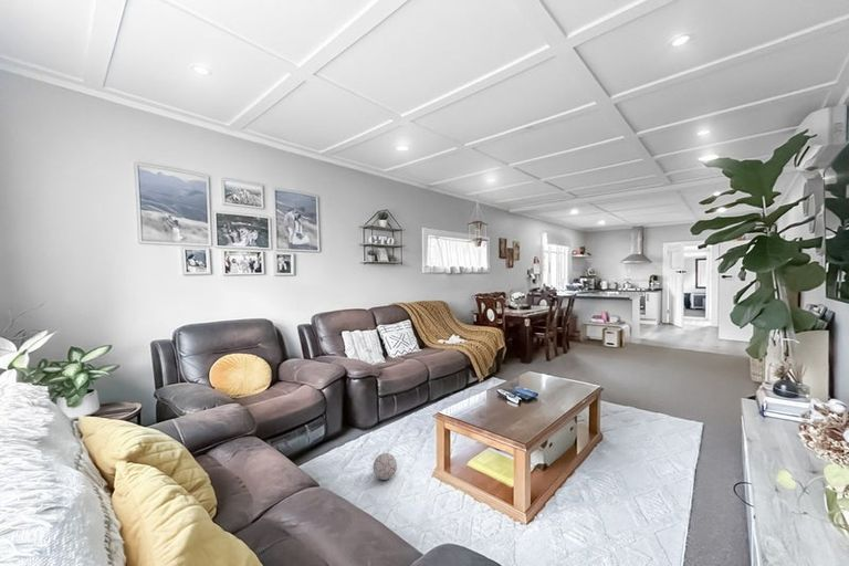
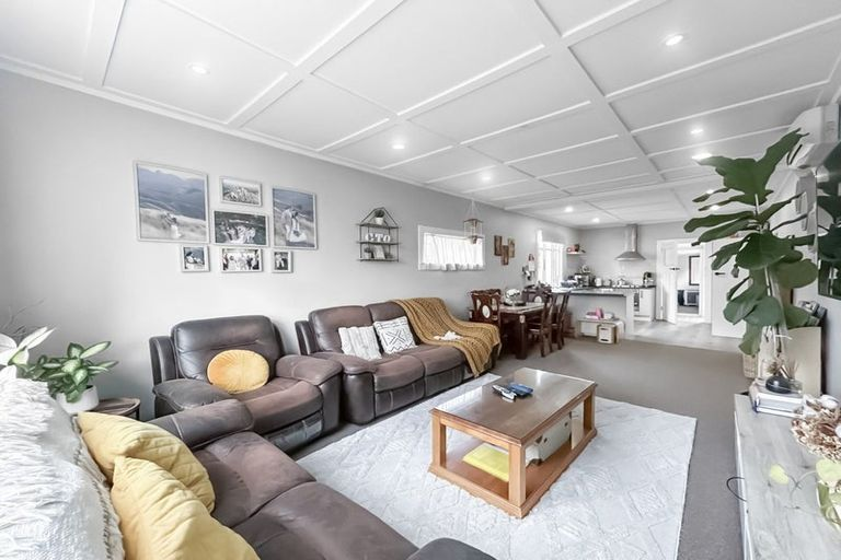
- decorative ball [373,452,398,481]
